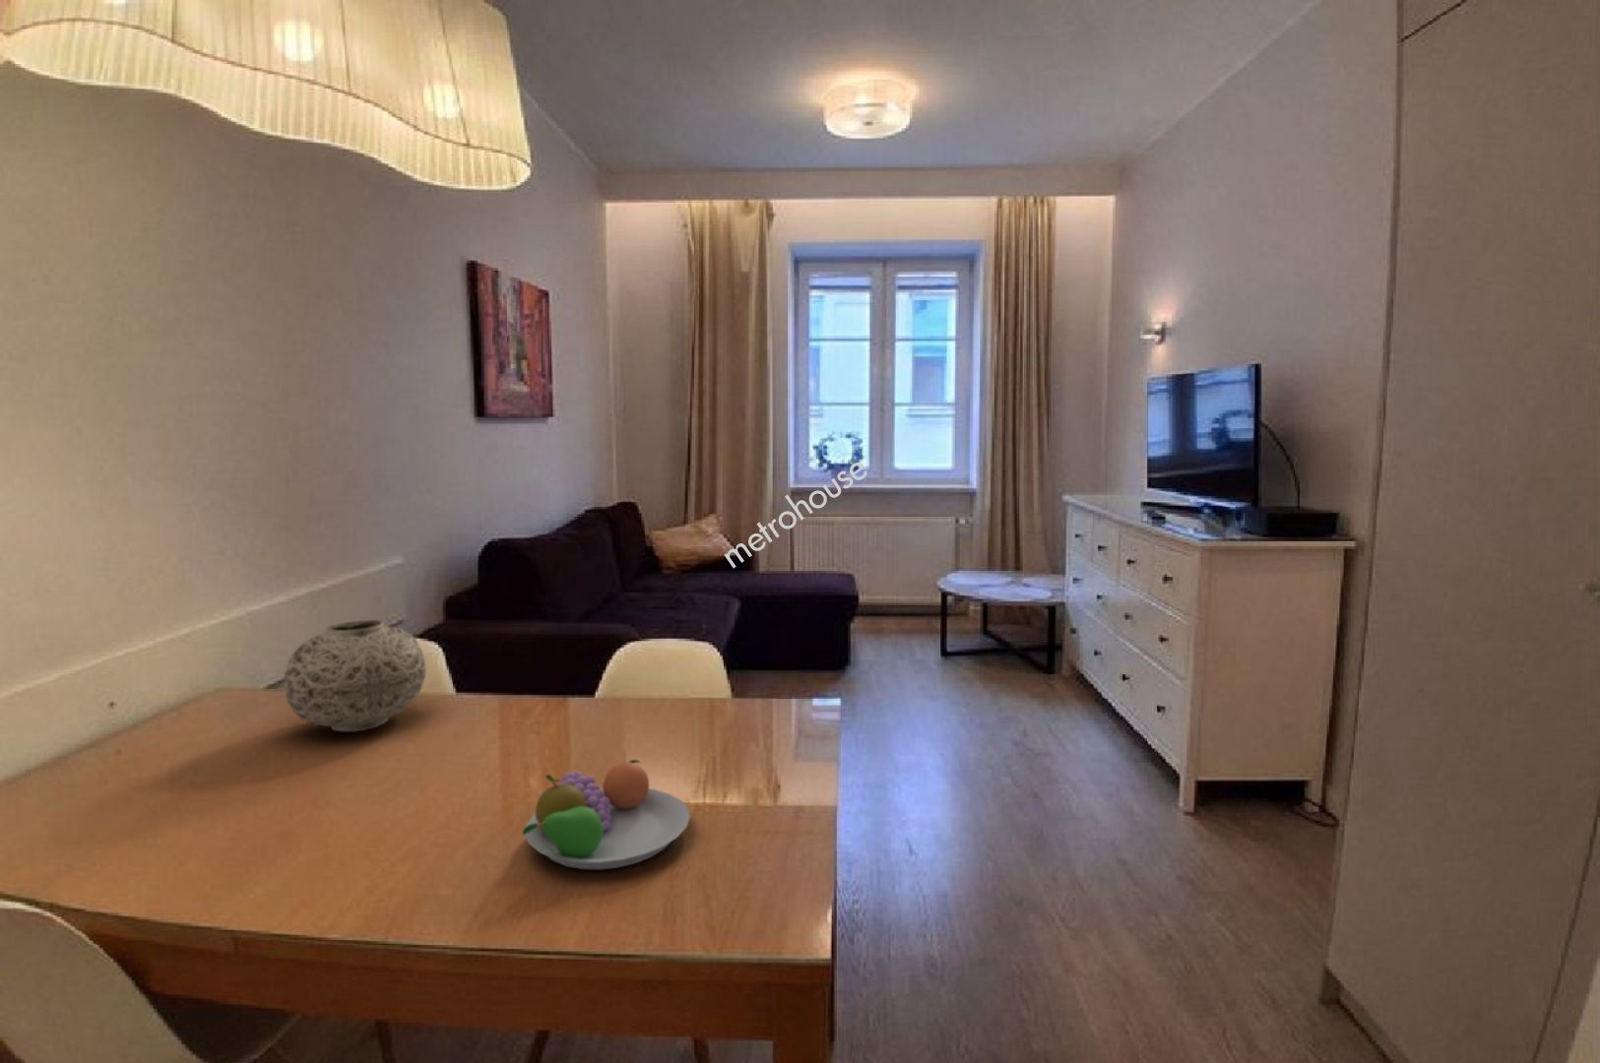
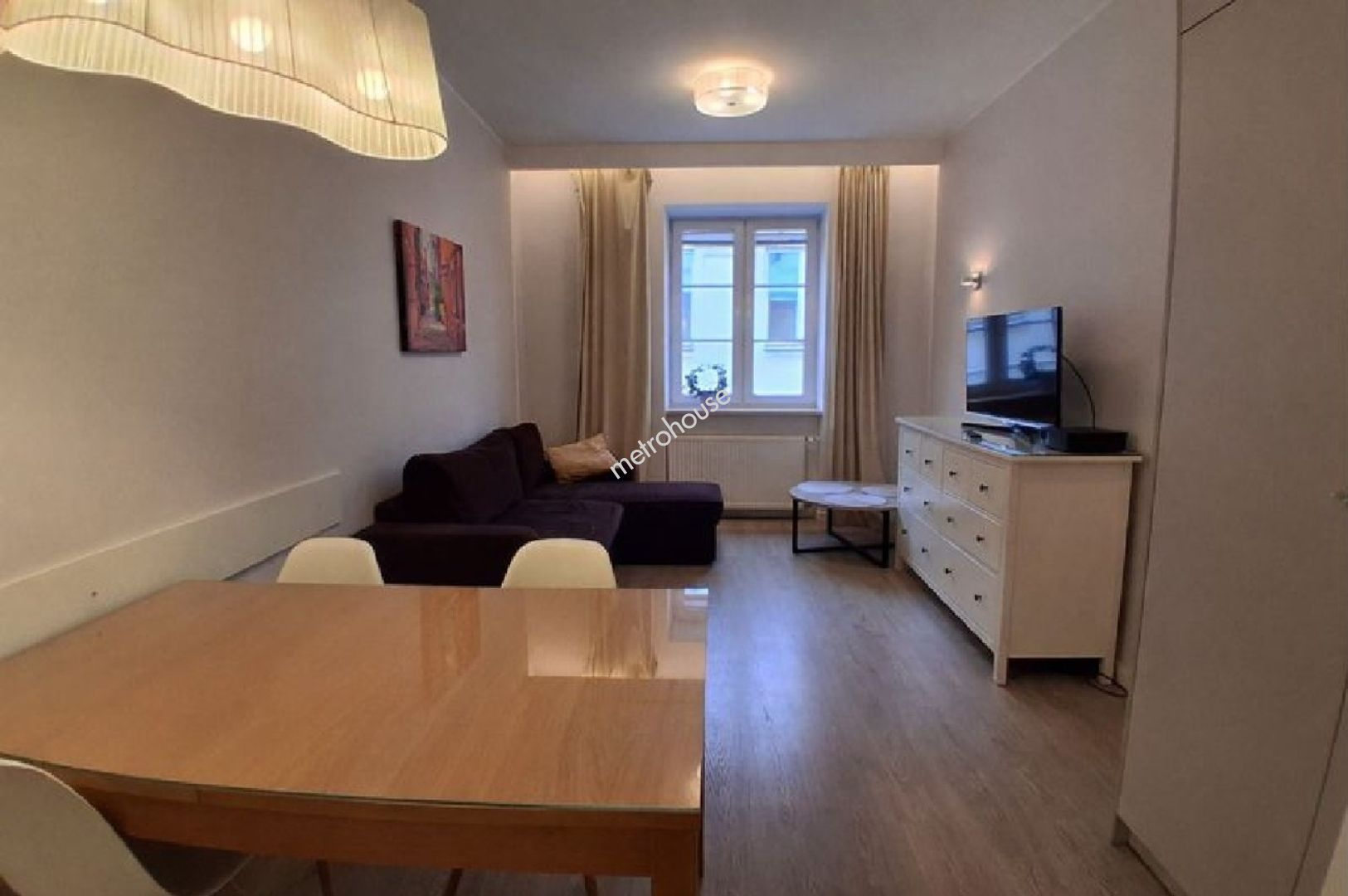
- fruit bowl [521,759,691,870]
- vase [284,619,427,732]
